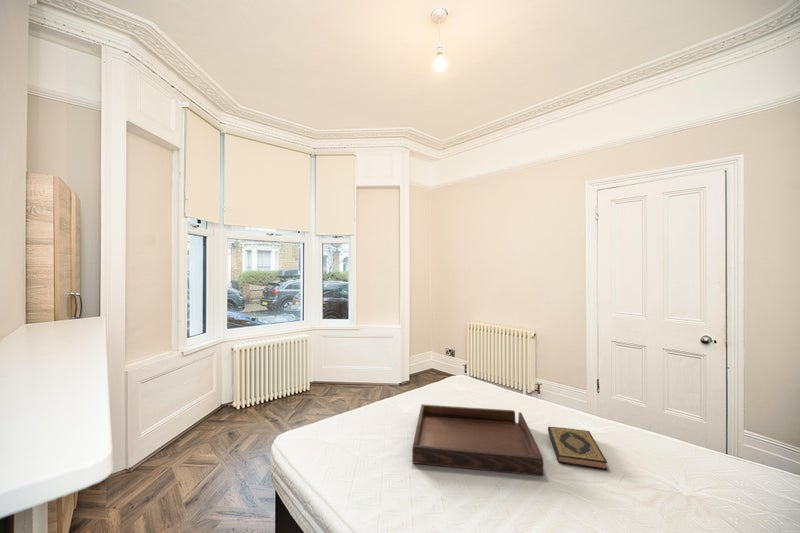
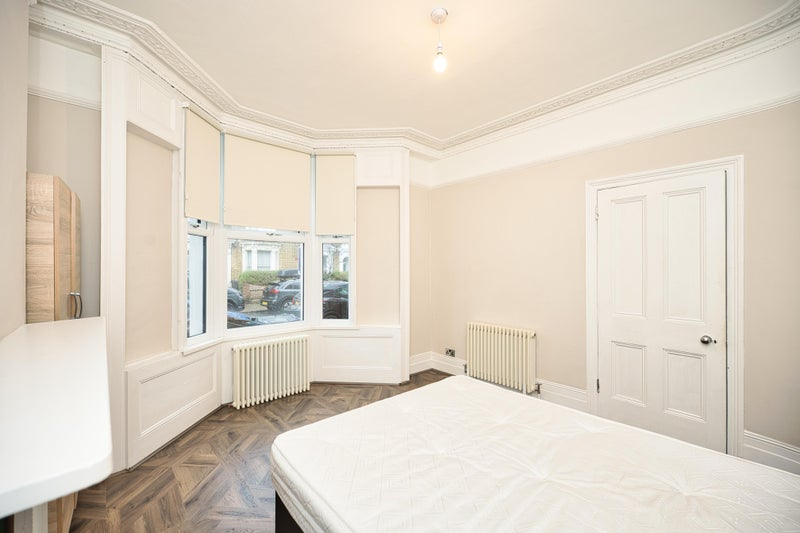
- serving tray [411,403,544,477]
- hardback book [547,426,608,471]
